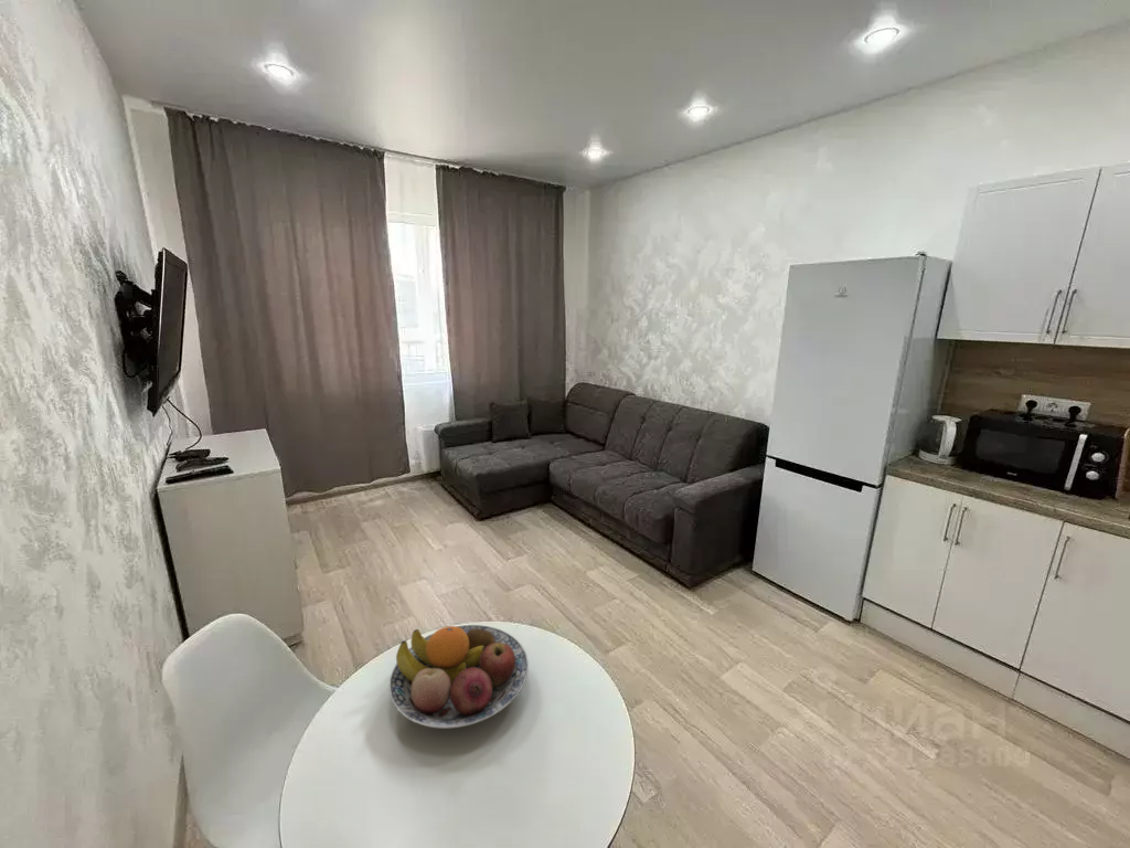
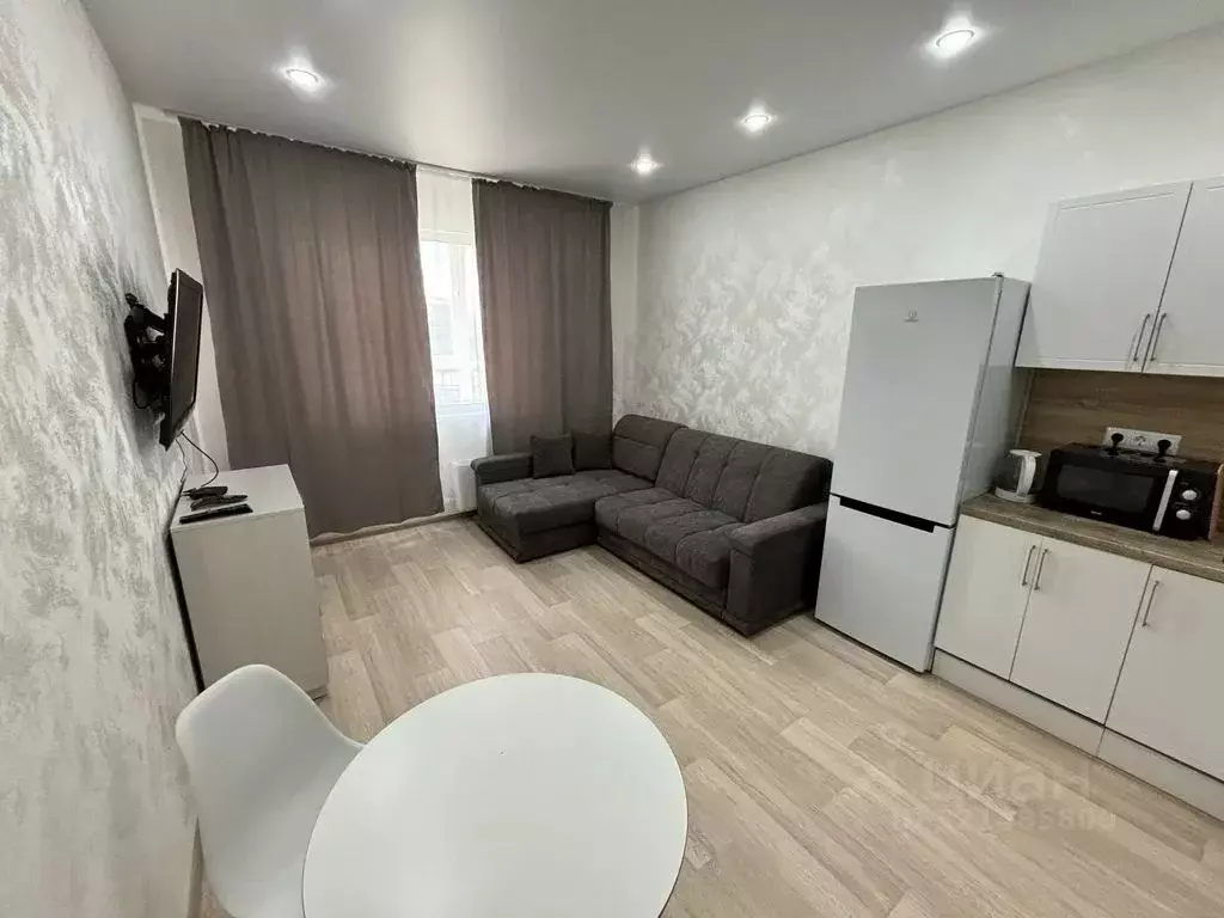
- fruit bowl [388,624,530,730]
